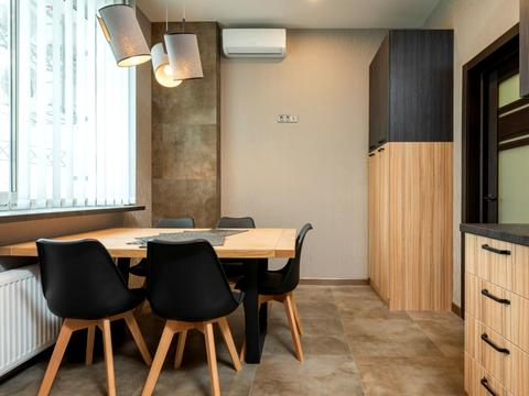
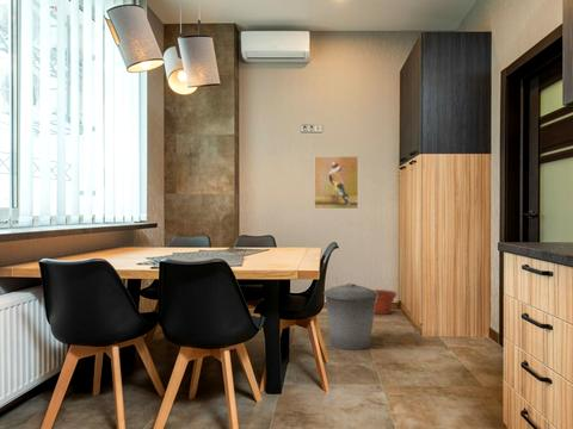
+ trash can [324,282,377,350]
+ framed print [313,155,359,210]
+ plant pot [372,288,399,316]
